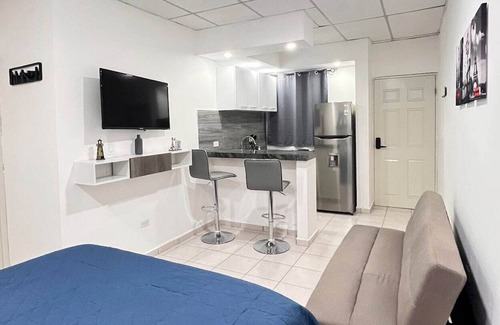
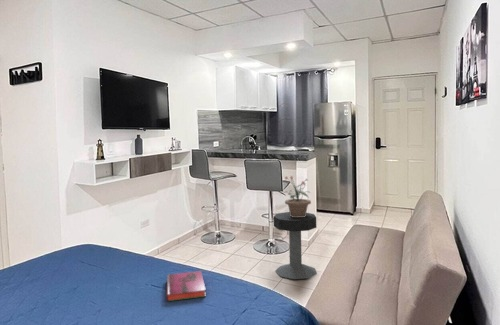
+ side table [272,211,318,280]
+ hardback book [166,270,207,302]
+ potted plant [280,175,312,217]
